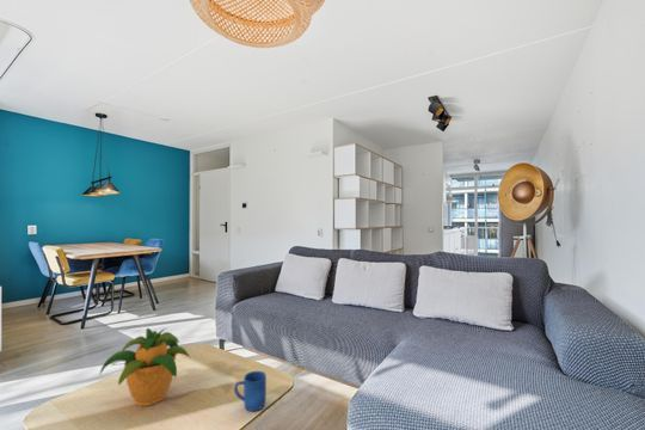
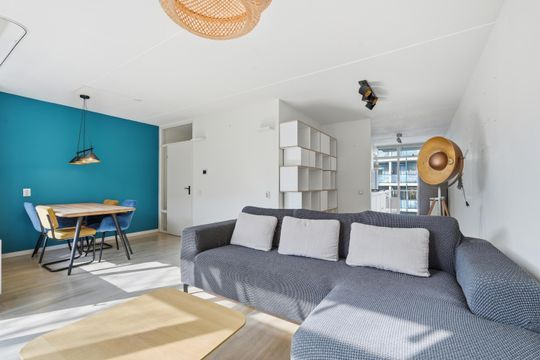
- mug [233,370,268,412]
- potted plant [99,327,191,407]
